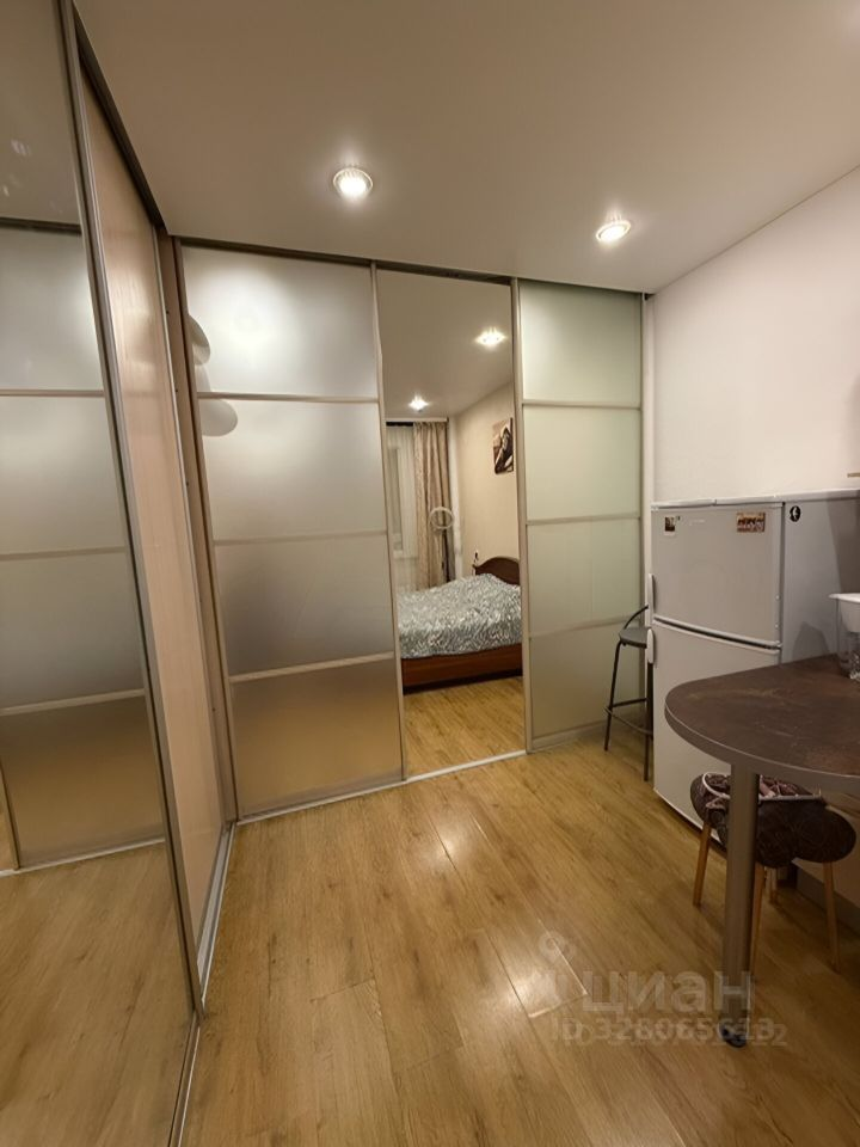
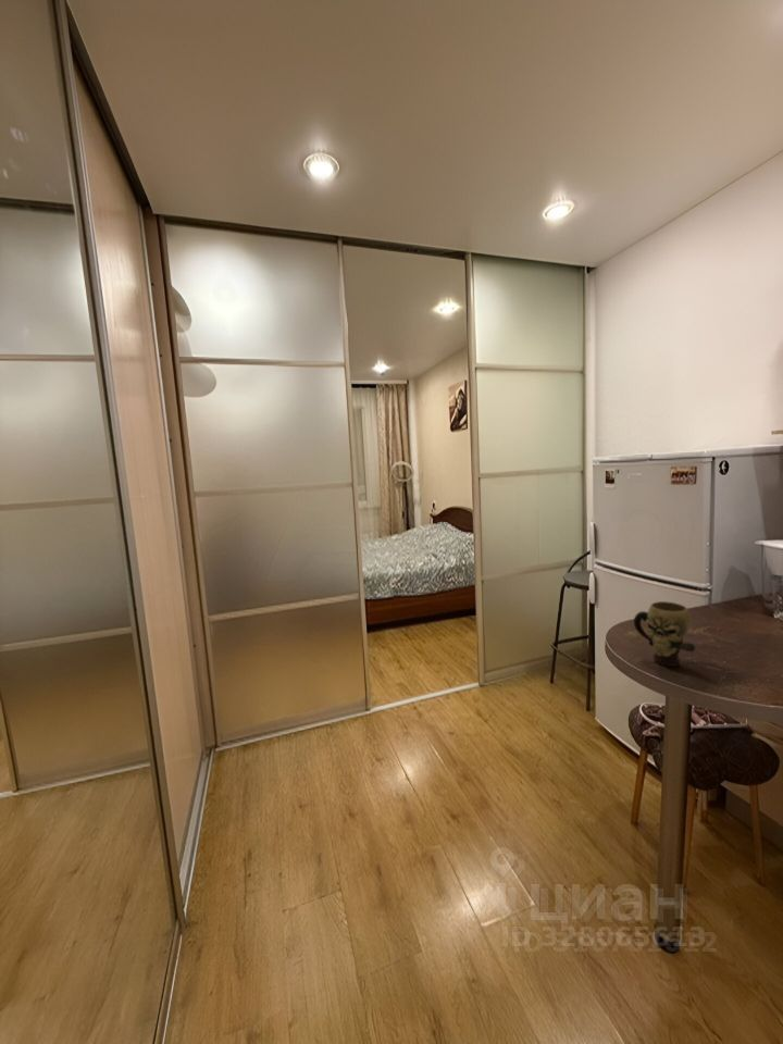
+ mug [633,600,696,668]
